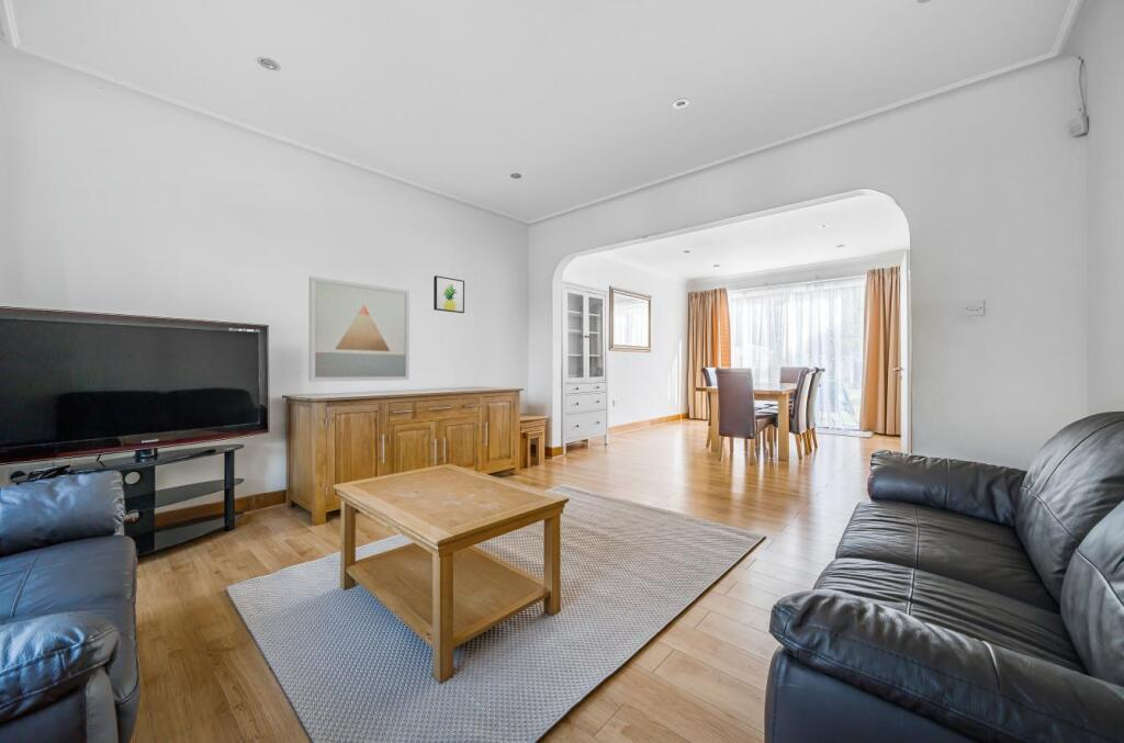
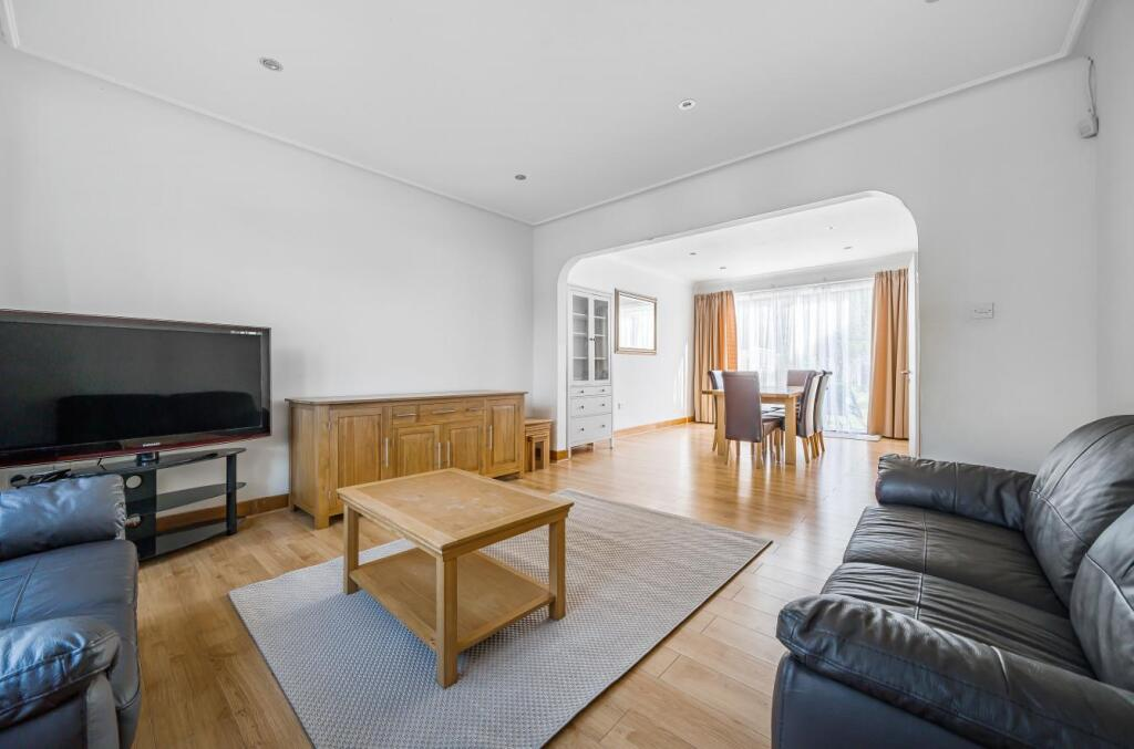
- wall art [432,274,465,314]
- wall art [307,275,411,383]
